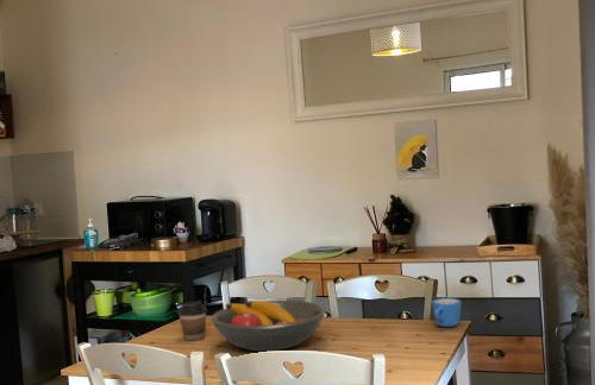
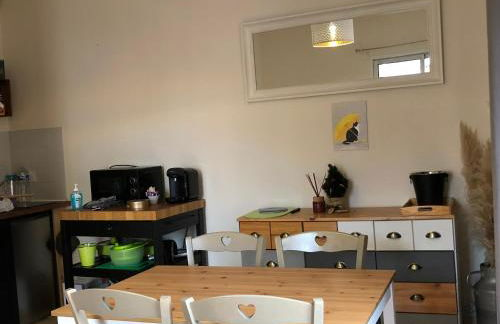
- fruit bowl [209,299,327,352]
- mug [431,297,463,328]
- coffee cup [177,299,208,341]
